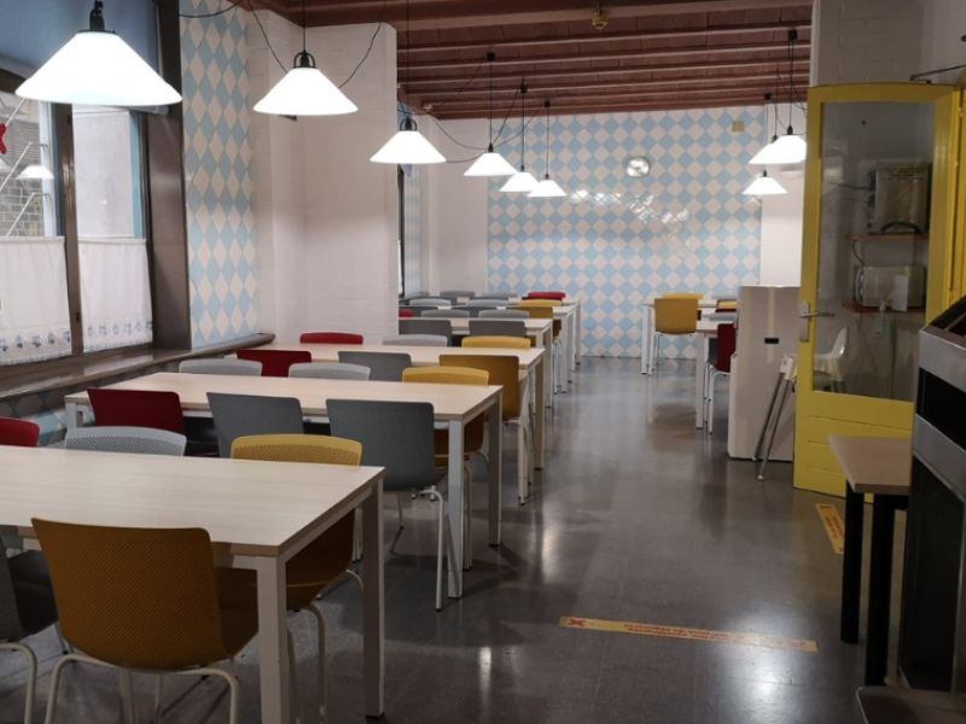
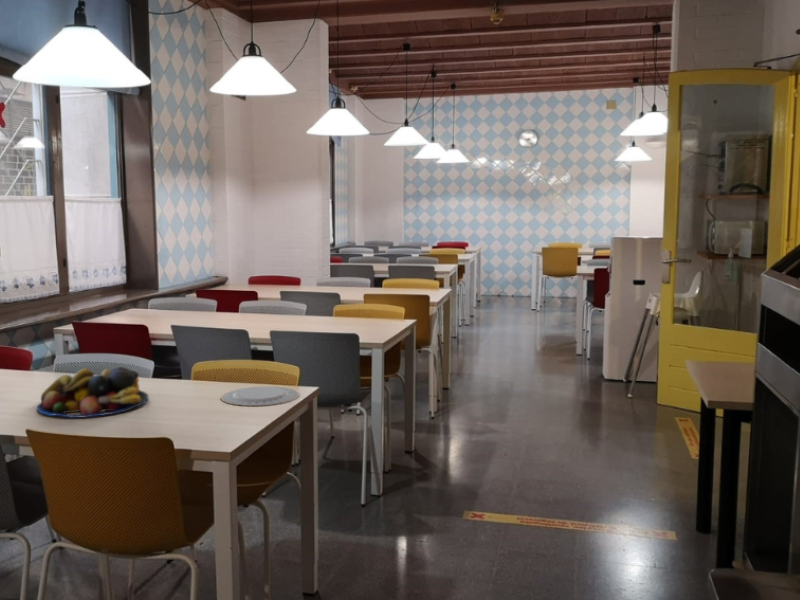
+ fruit bowl [36,366,150,419]
+ chinaware [220,385,300,407]
